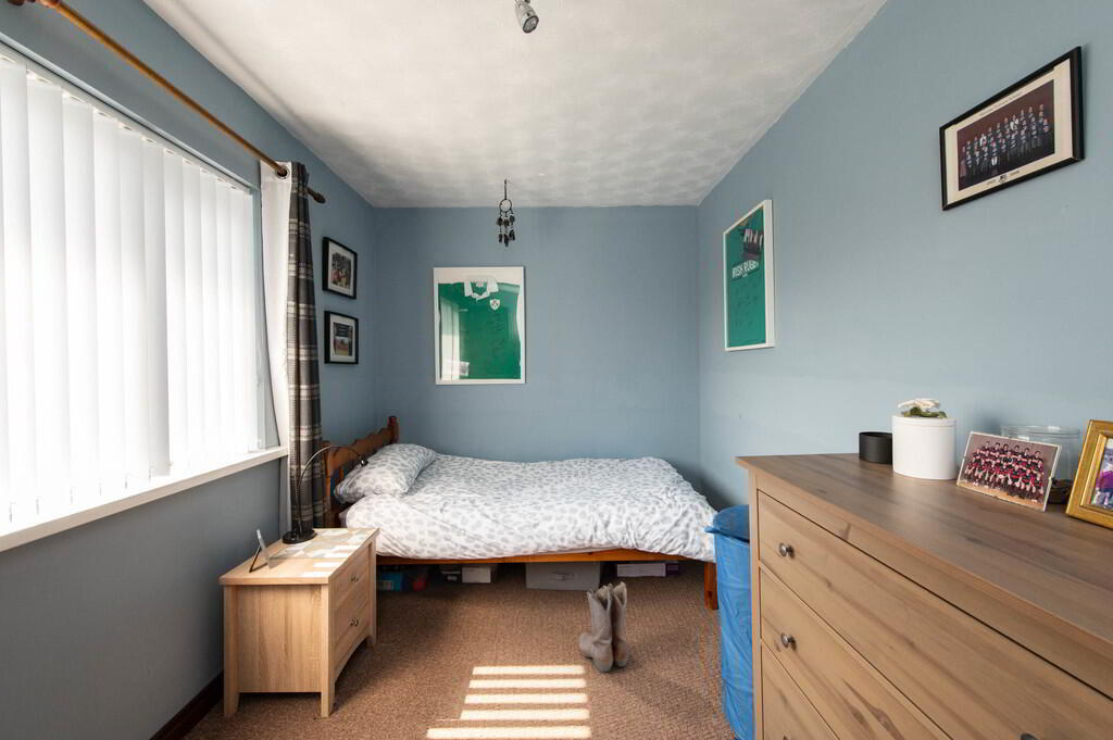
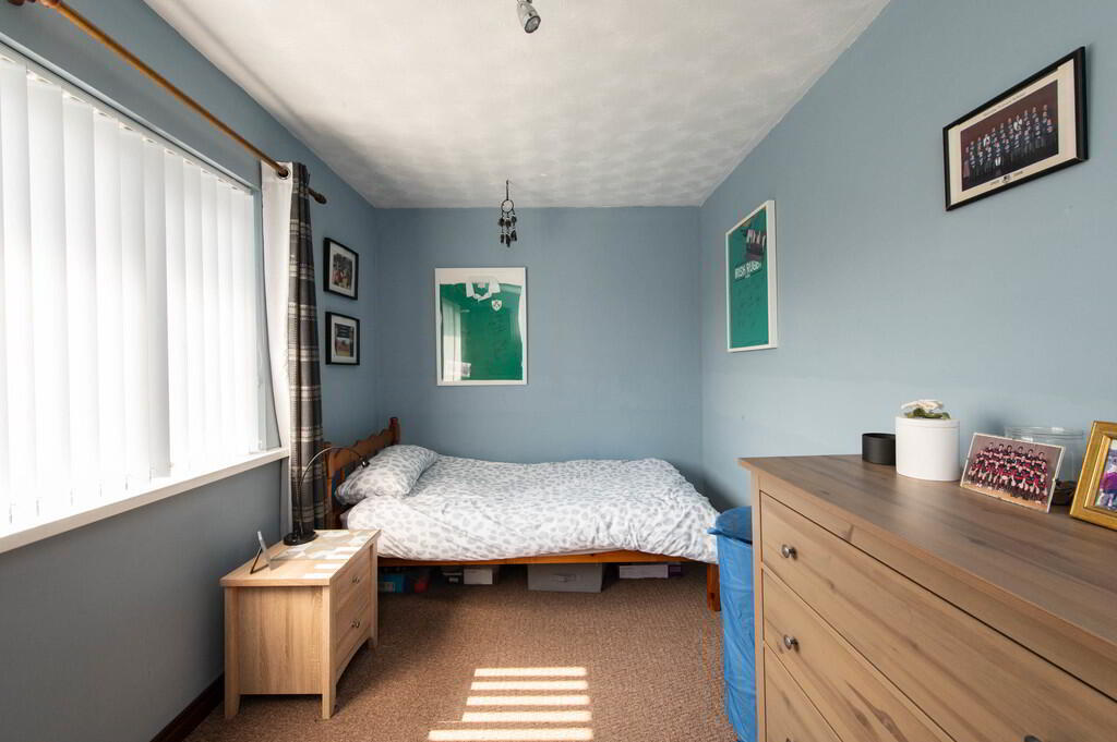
- boots [577,581,629,673]
